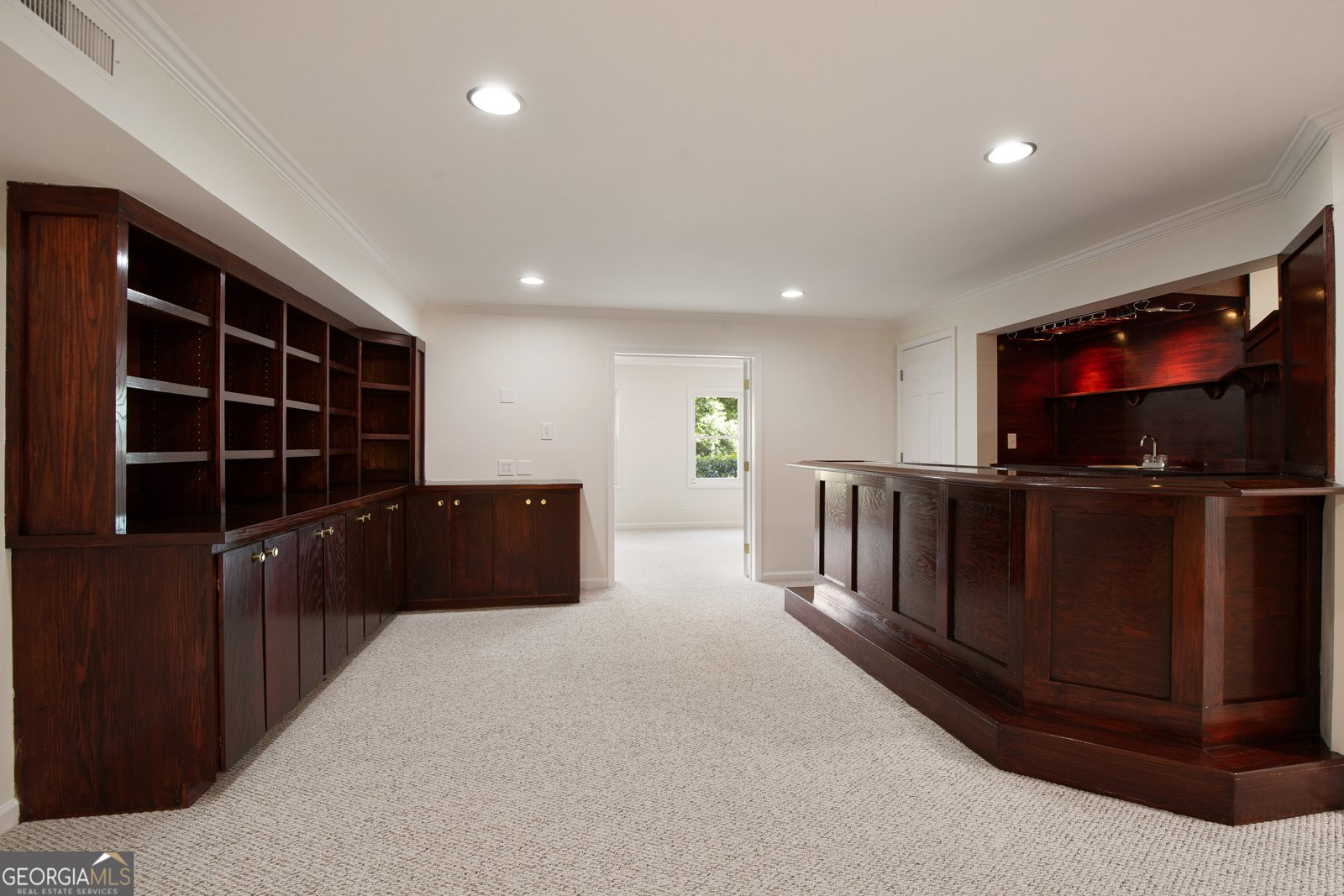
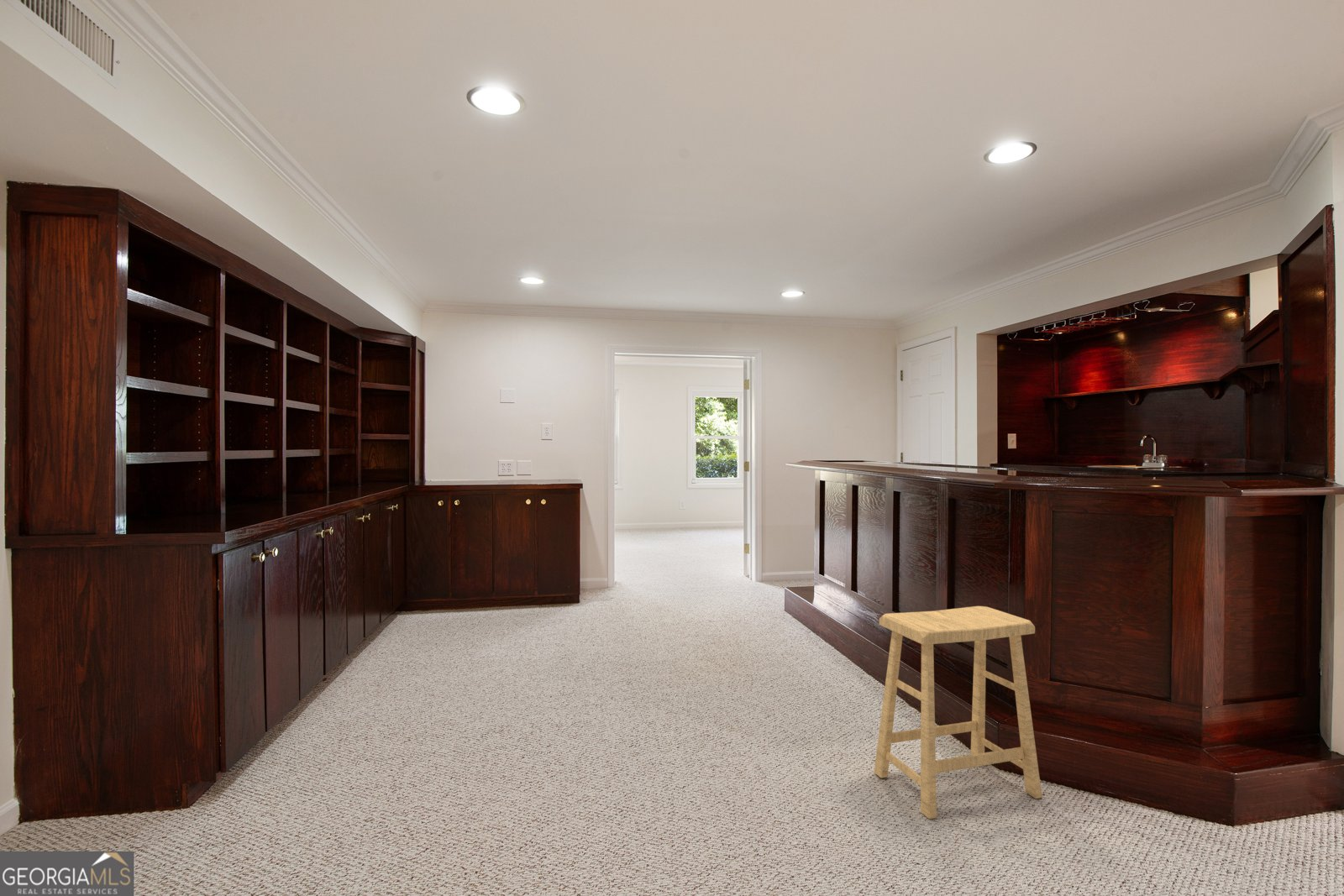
+ stool [874,605,1042,820]
